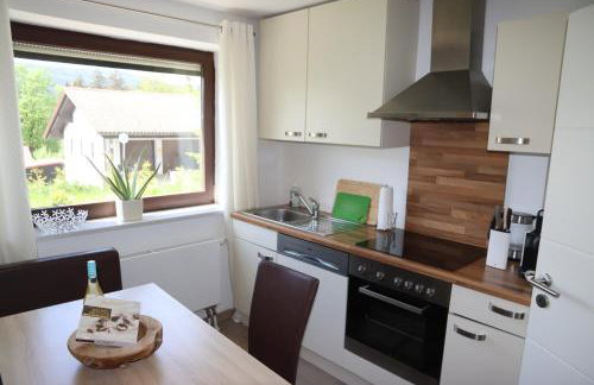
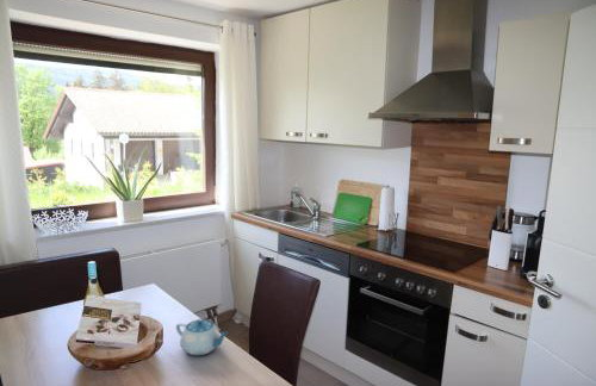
+ chinaware [174,318,230,356]
